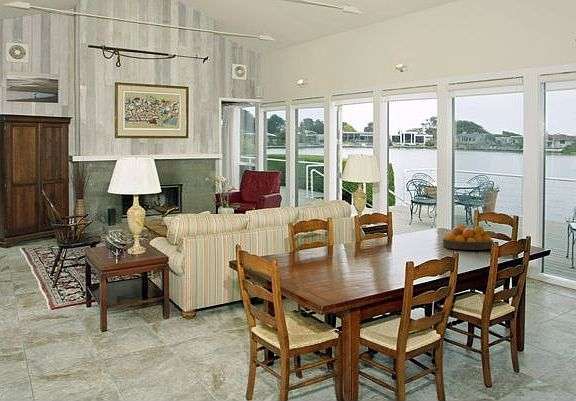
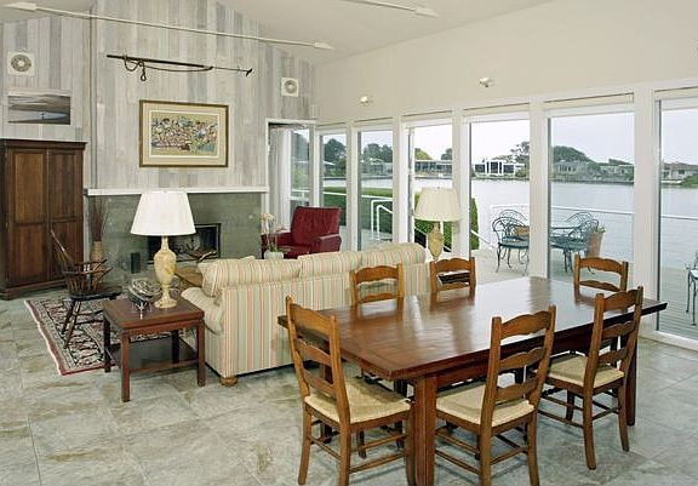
- fruit bowl [442,224,495,251]
